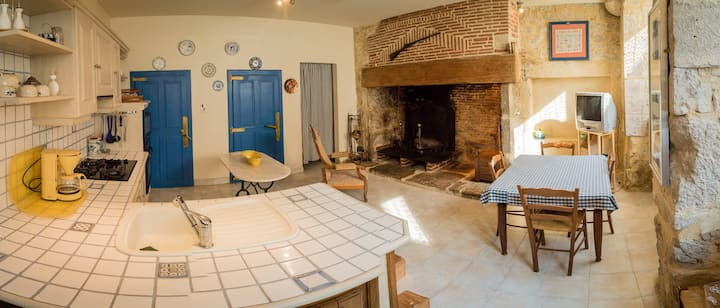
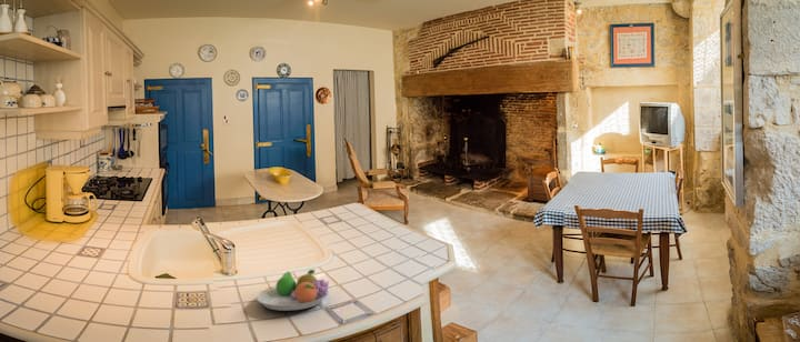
+ fruit bowl [256,269,330,312]
